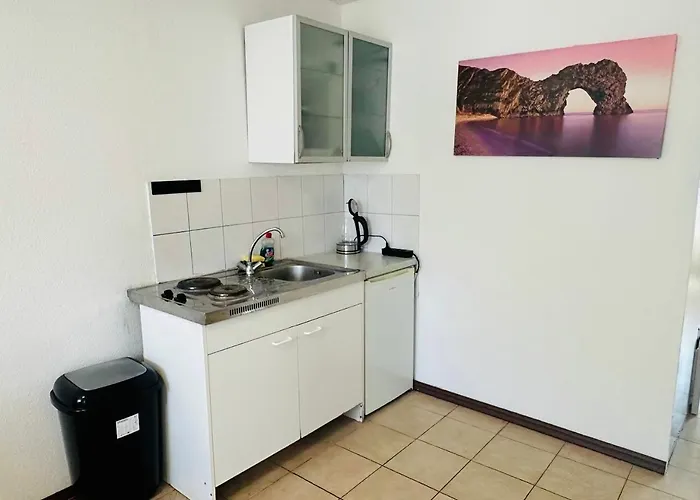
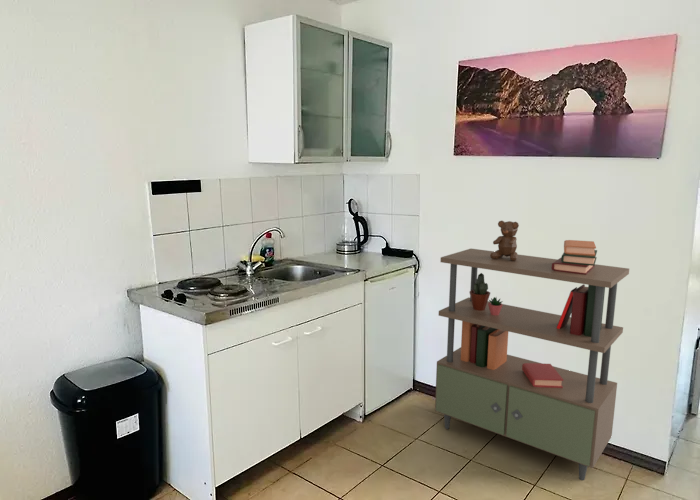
+ shelving unit [434,220,630,481]
